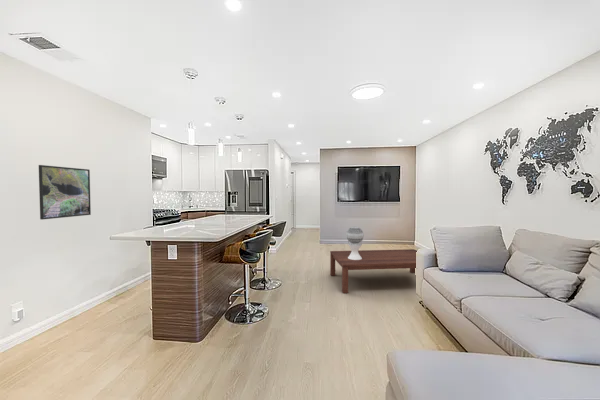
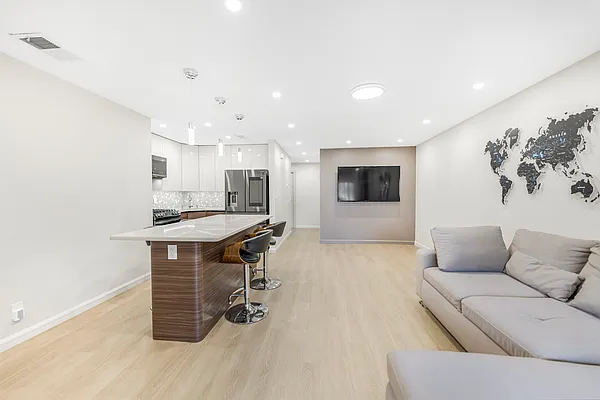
- coffee table [329,248,418,294]
- decorative sphere [345,226,365,260]
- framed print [38,164,92,221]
